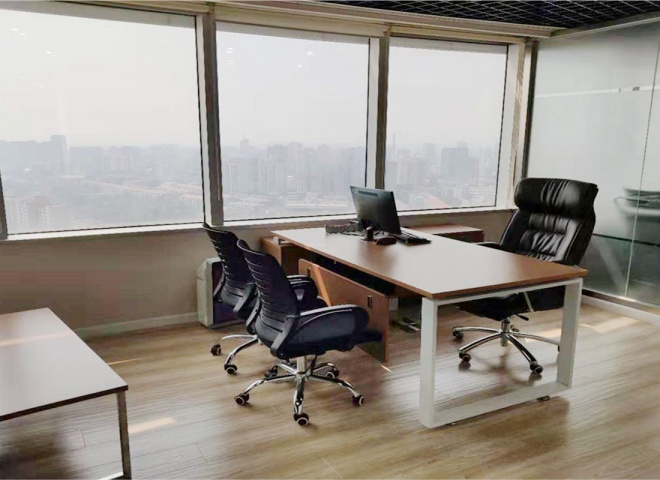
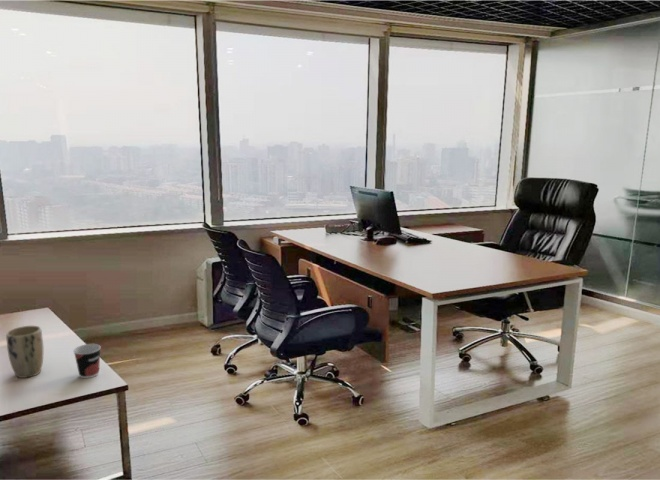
+ cup [72,343,102,379]
+ plant pot [5,325,44,379]
